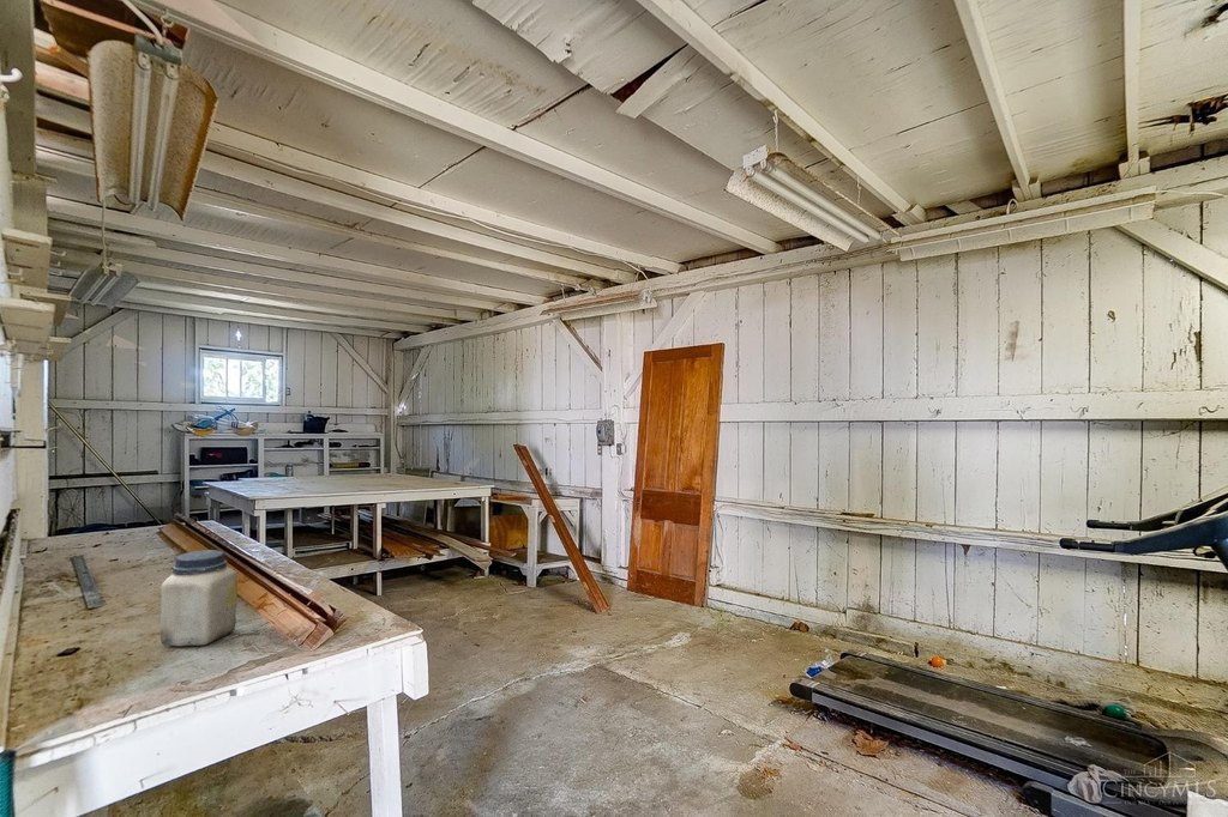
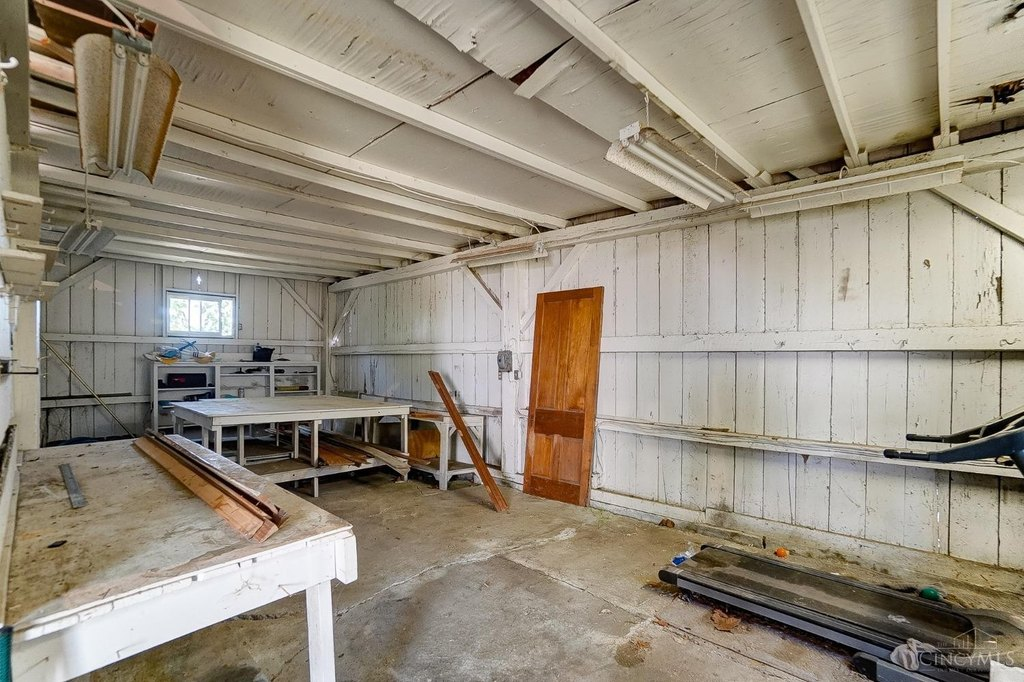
- jar [159,549,239,647]
